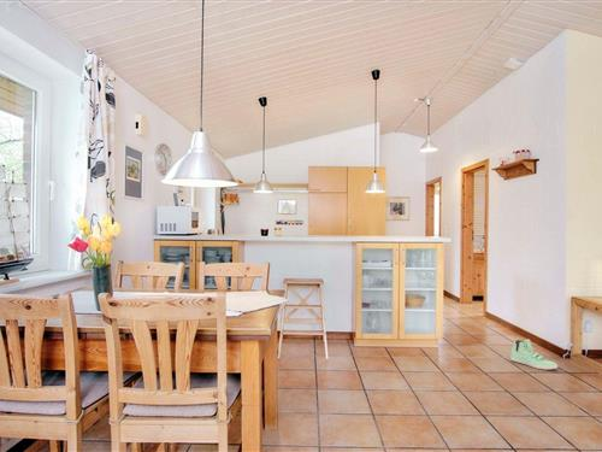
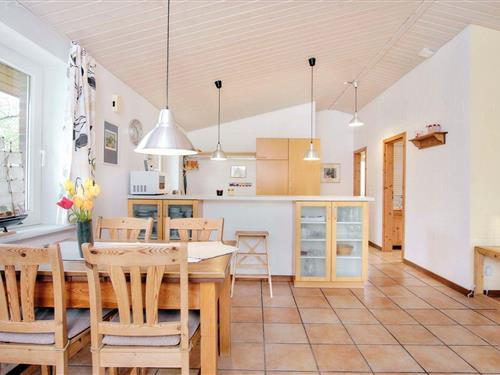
- sneaker [509,337,559,371]
